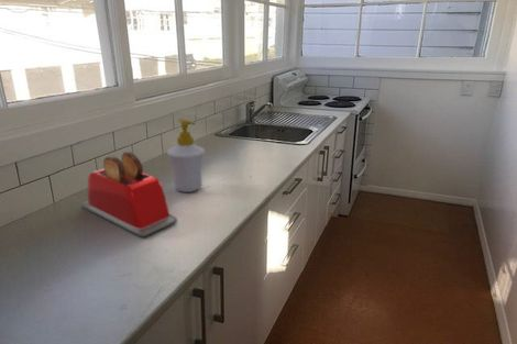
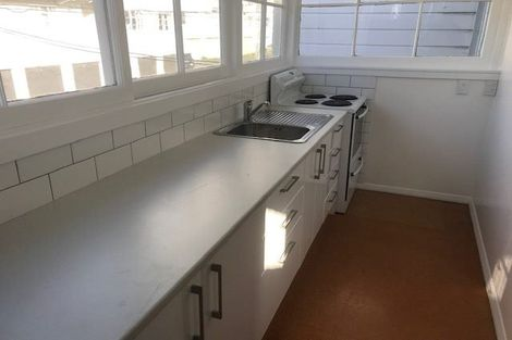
- toaster [81,151,178,238]
- soap bottle [166,118,206,193]
